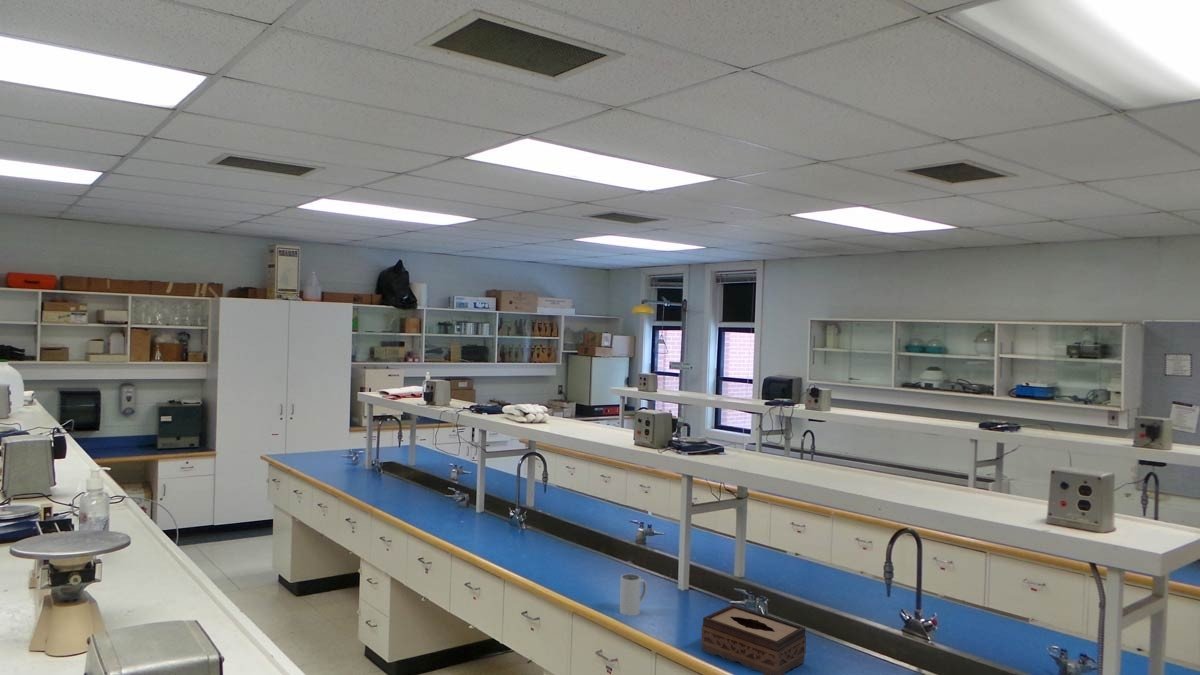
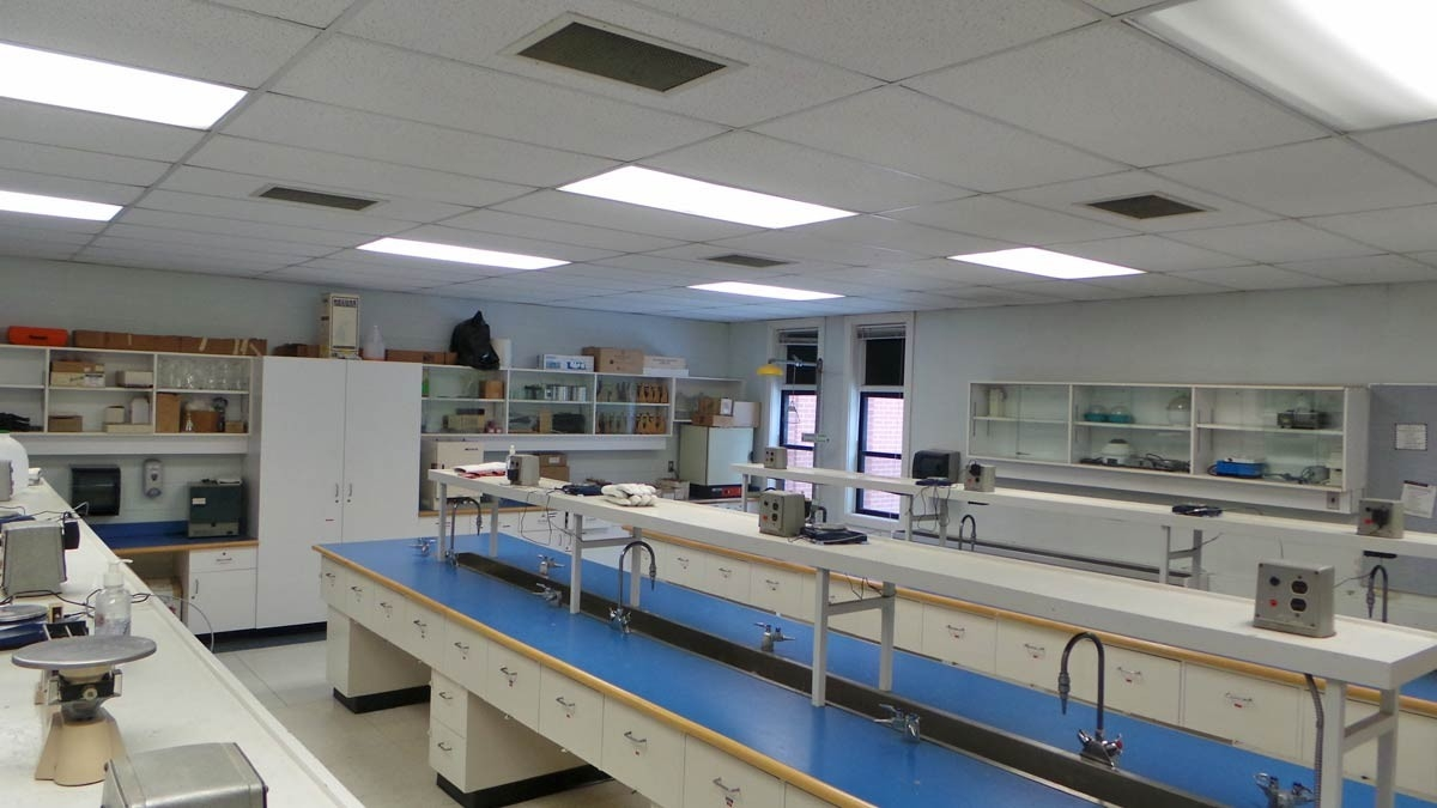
- mug [619,573,648,617]
- tissue box [700,604,807,675]
